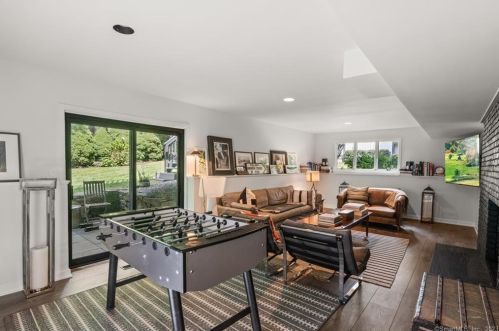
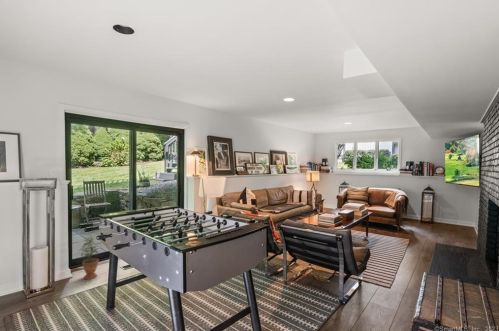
+ potted plant [77,235,100,280]
